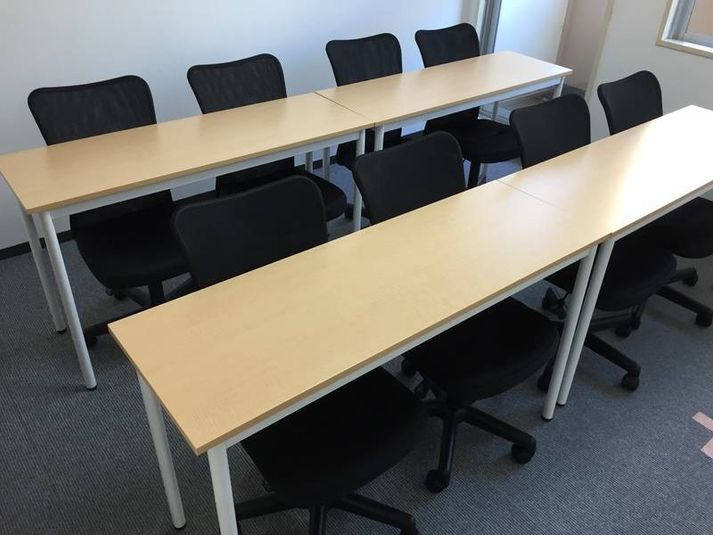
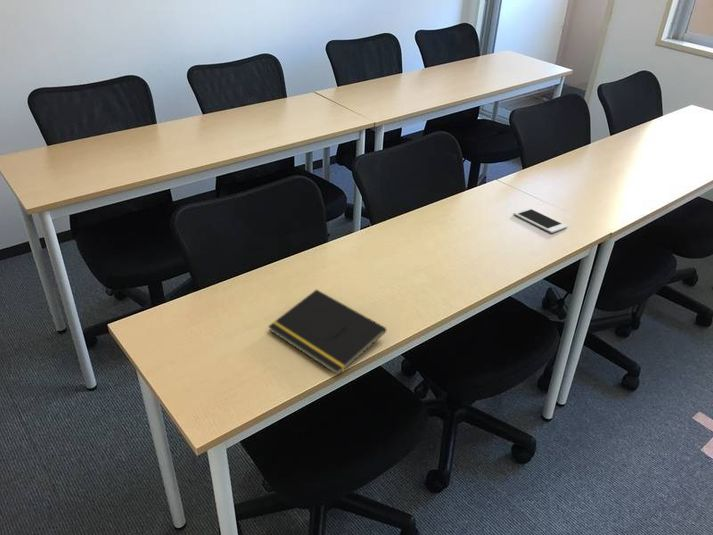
+ notepad [267,288,387,376]
+ cell phone [513,207,568,234]
